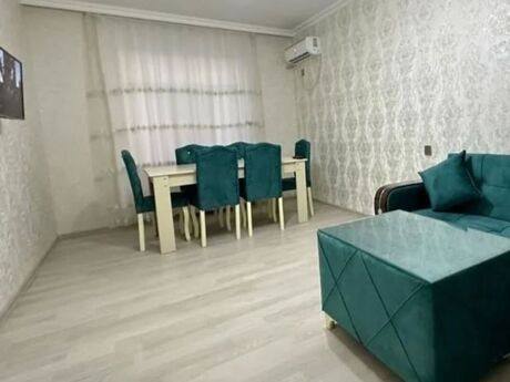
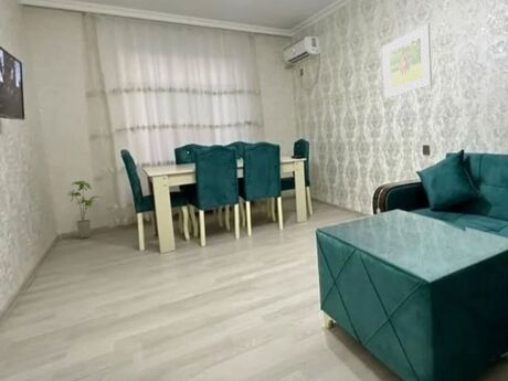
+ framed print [381,22,433,99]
+ house plant [66,180,103,240]
